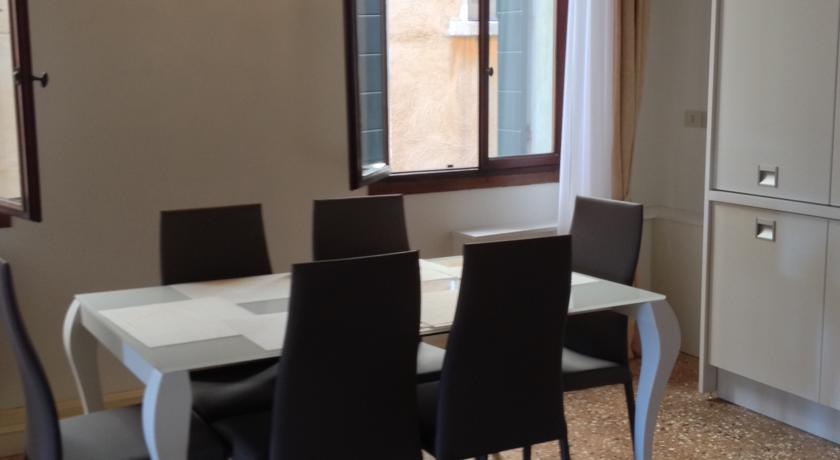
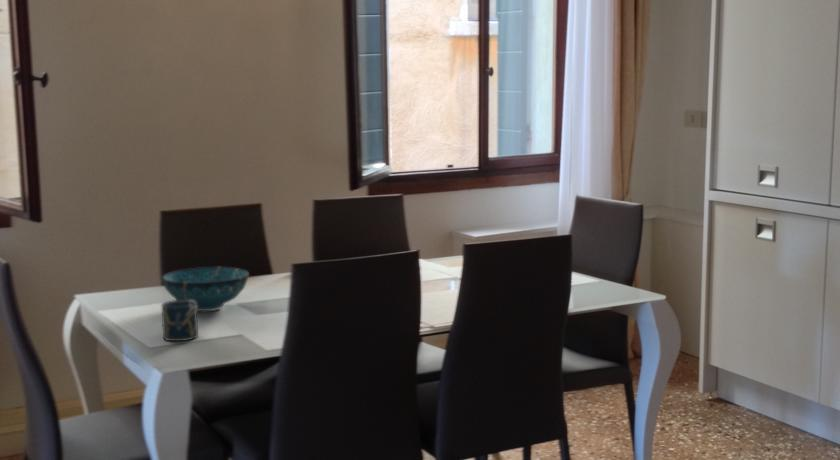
+ decorative bowl [161,266,250,312]
+ cup [161,299,199,342]
